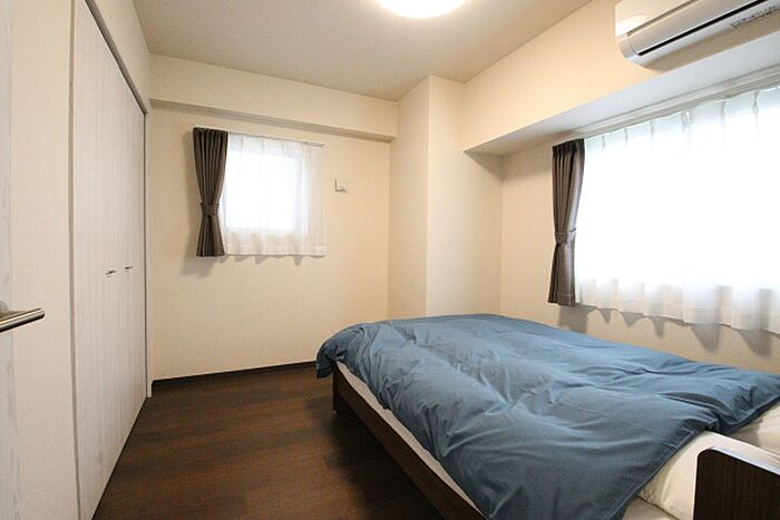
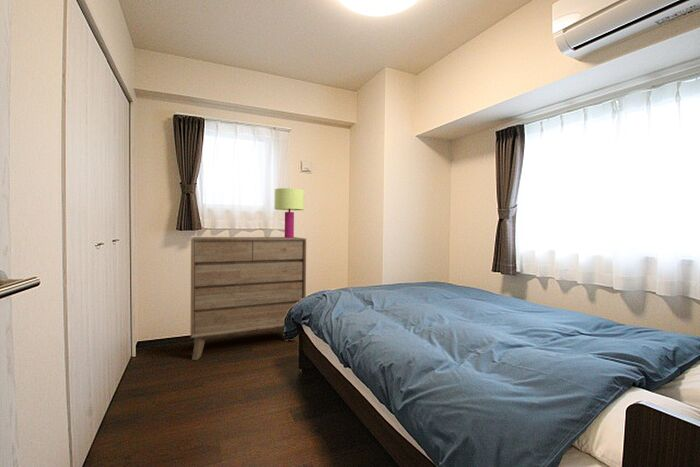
+ dresser [190,236,307,361]
+ table lamp [273,187,305,238]
